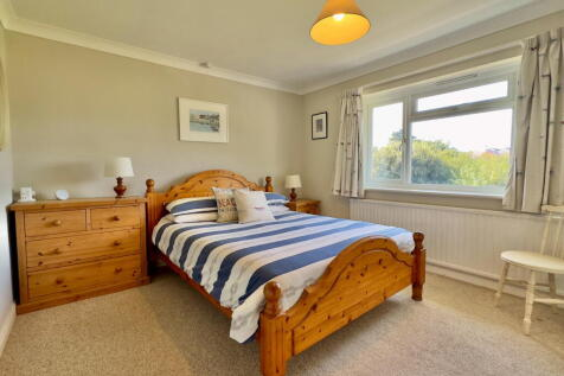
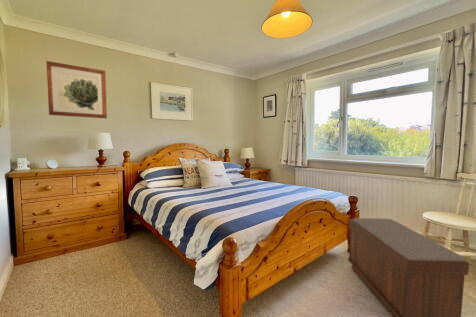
+ wall art [45,60,108,119]
+ bench [347,217,470,317]
